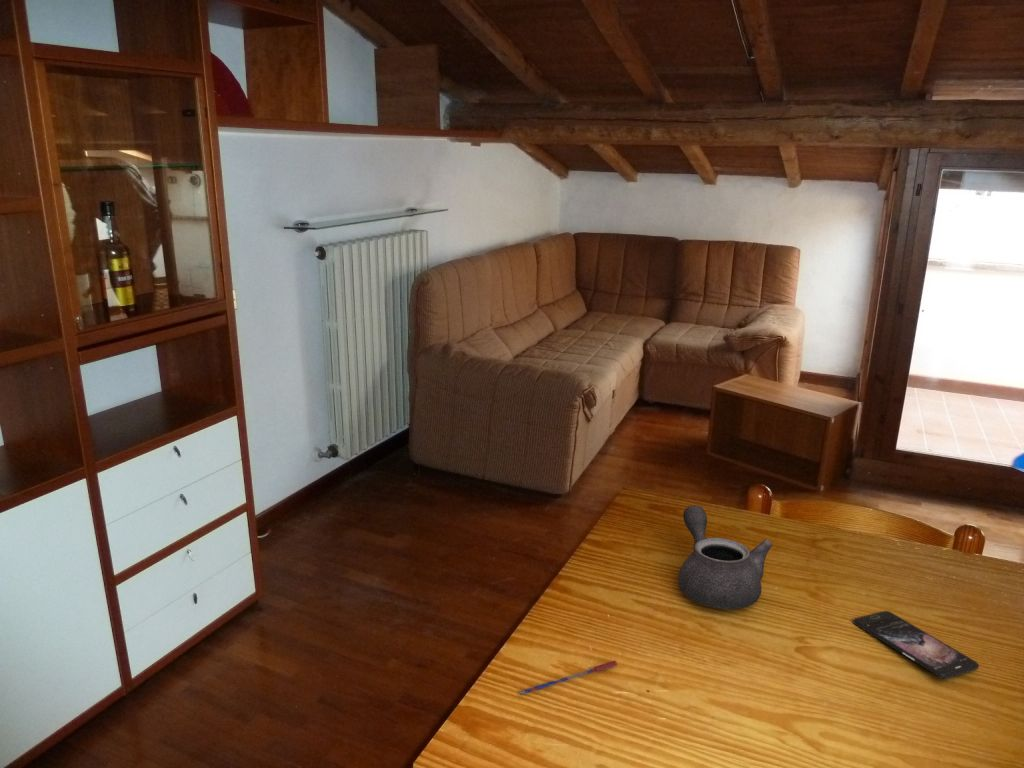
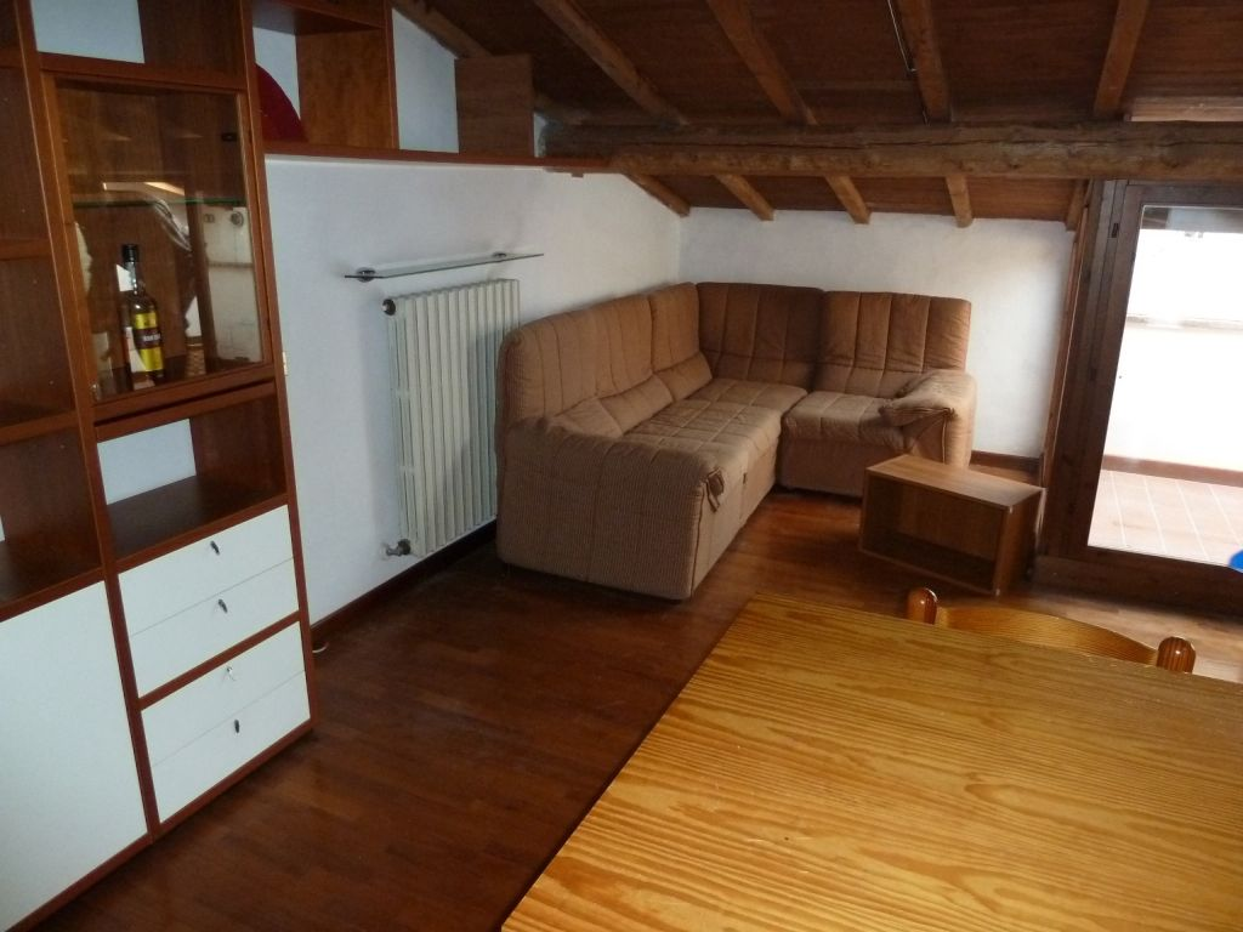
- smartphone [852,610,980,680]
- pen [517,660,618,697]
- teapot [677,504,773,610]
